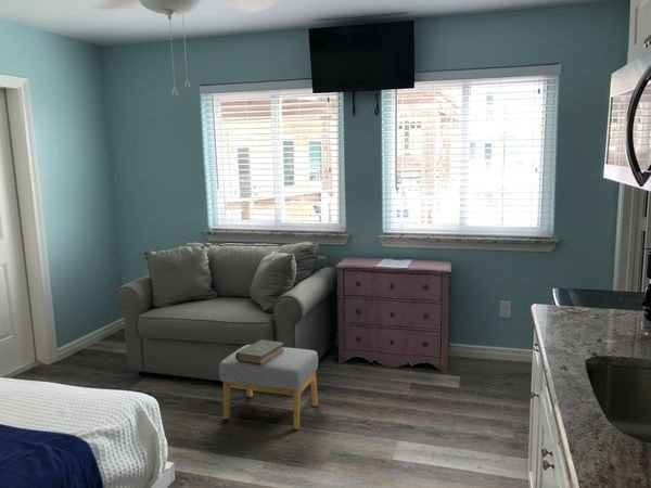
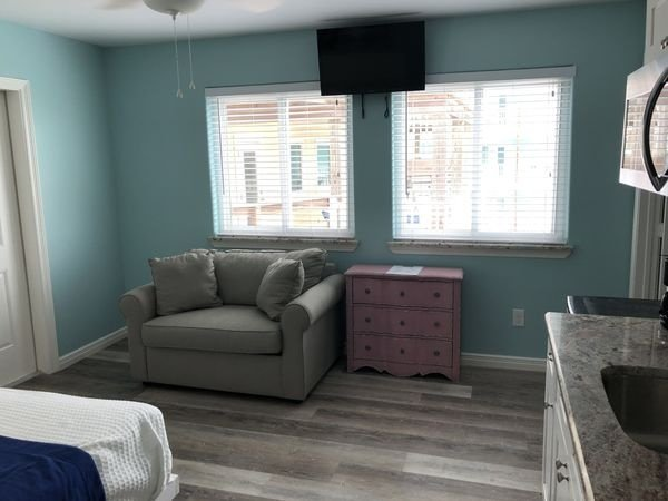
- book [235,338,285,364]
- footstool [218,344,319,431]
